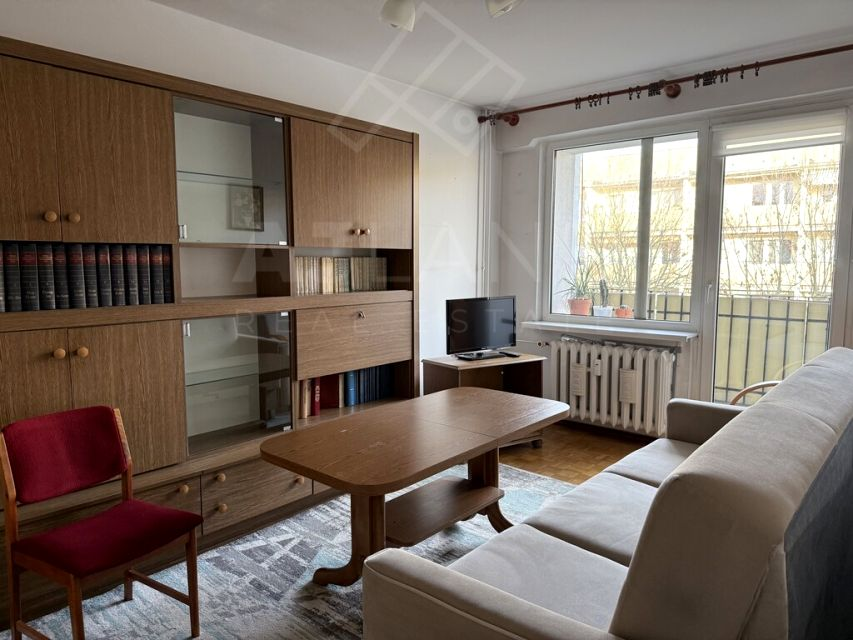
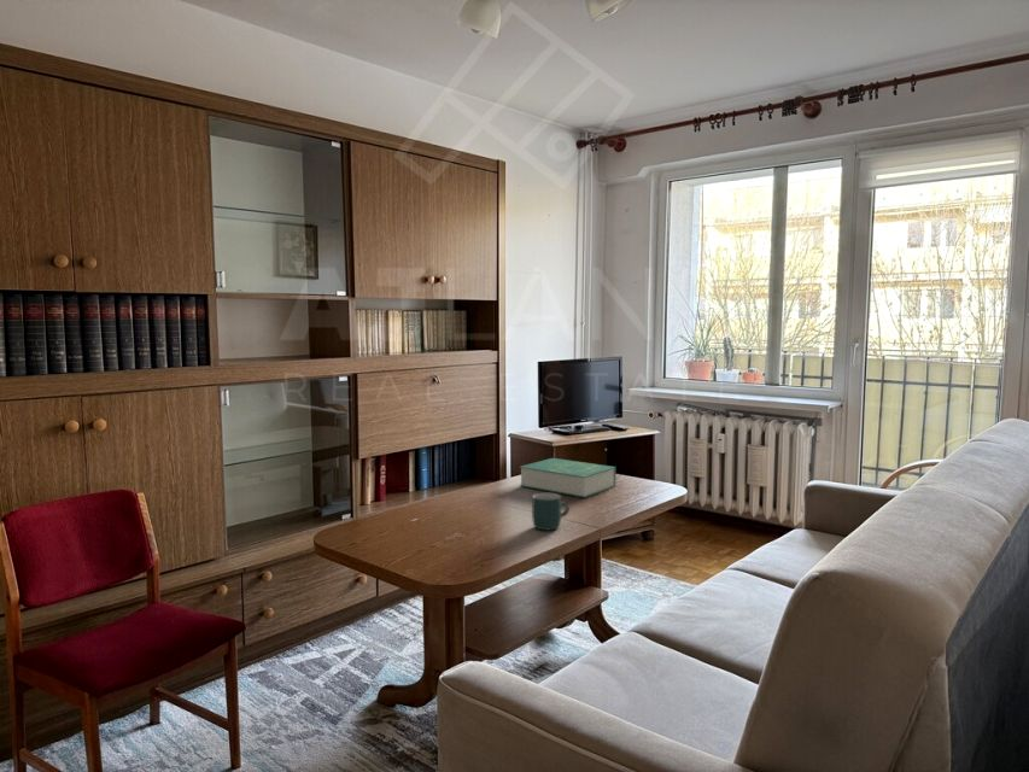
+ mug [531,492,571,532]
+ book [519,457,616,498]
